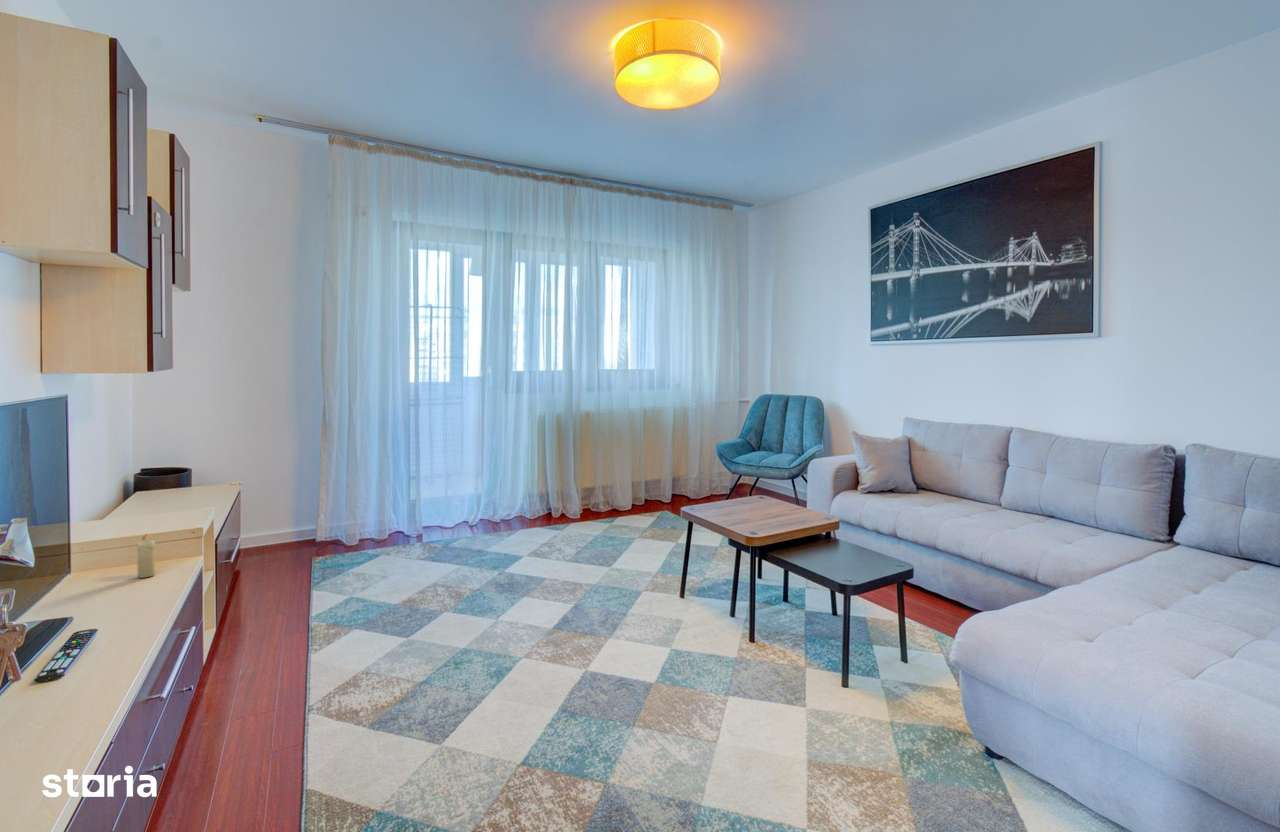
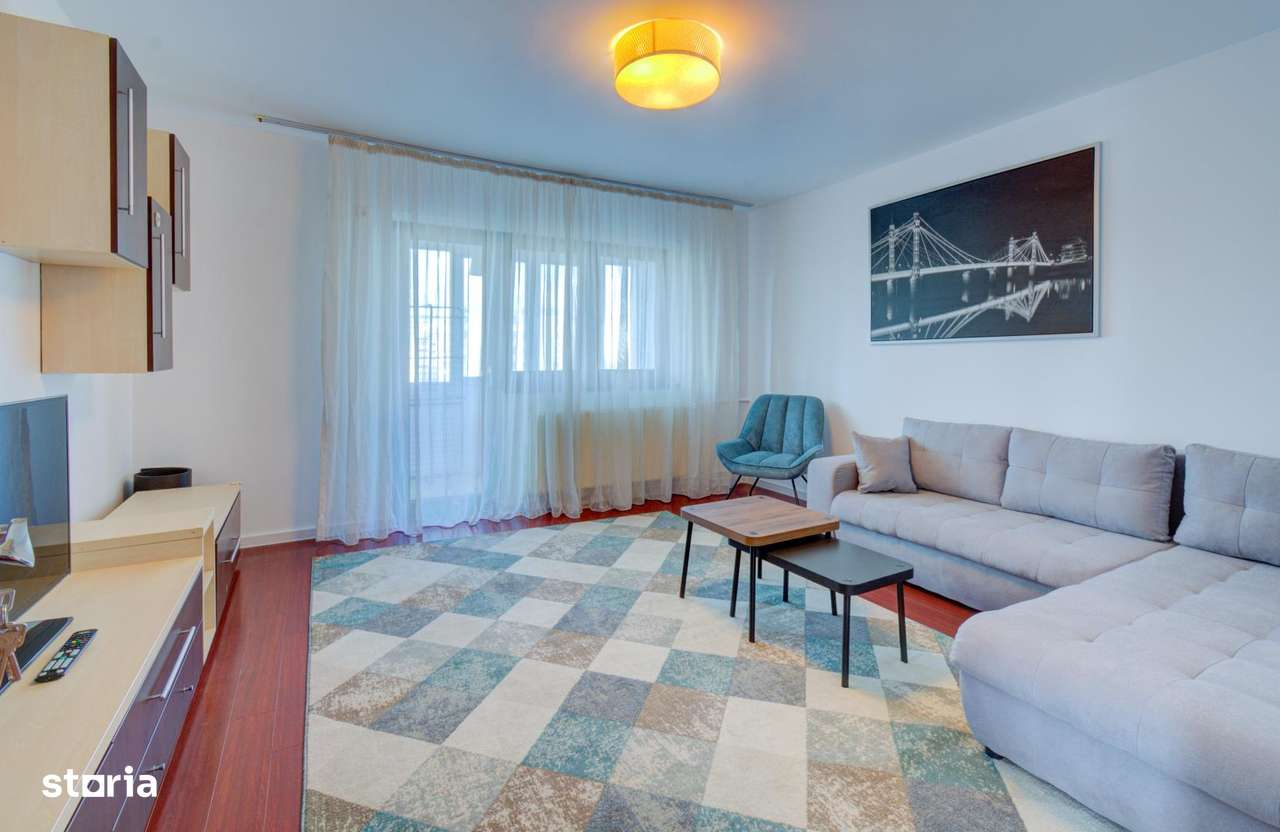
- candle [136,532,156,579]
